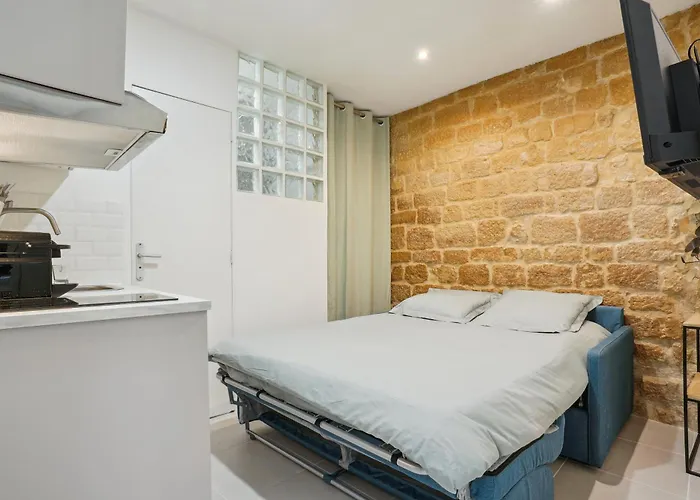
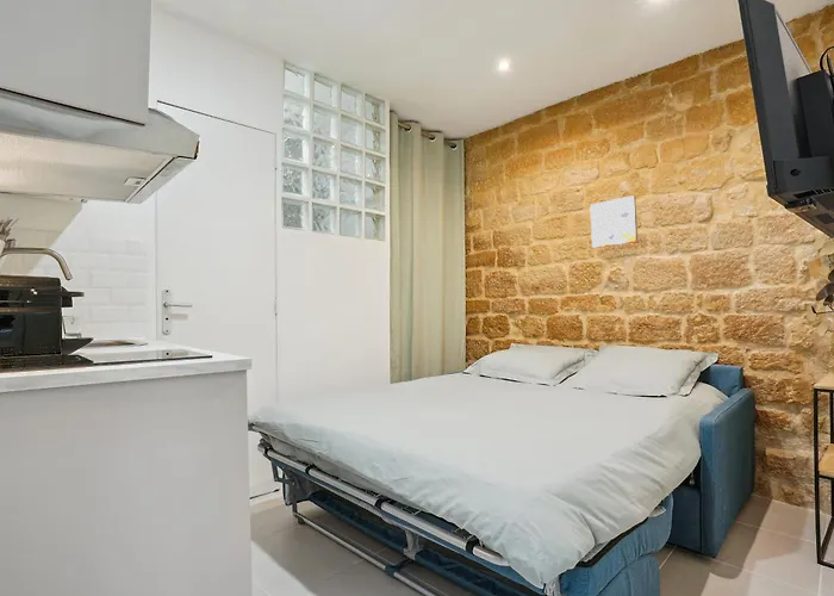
+ wall art [590,194,639,249]
